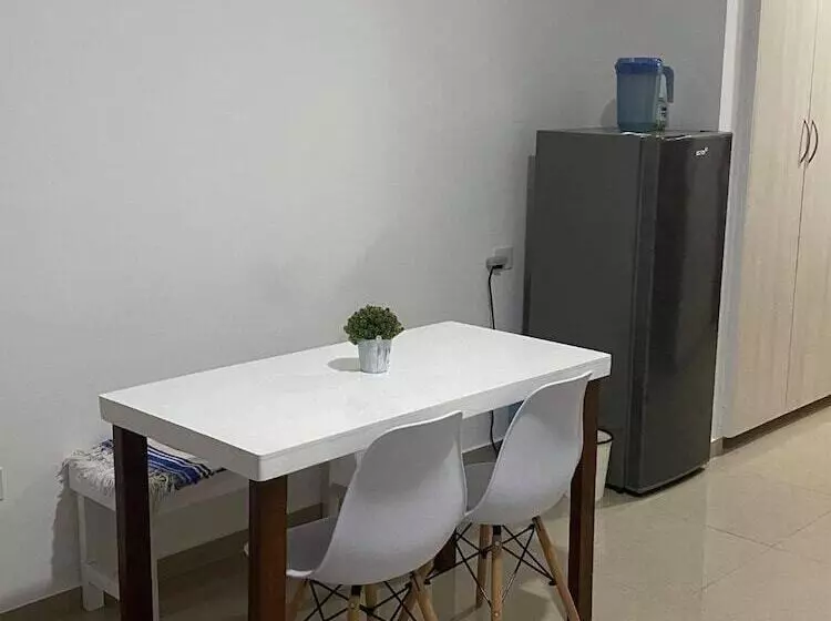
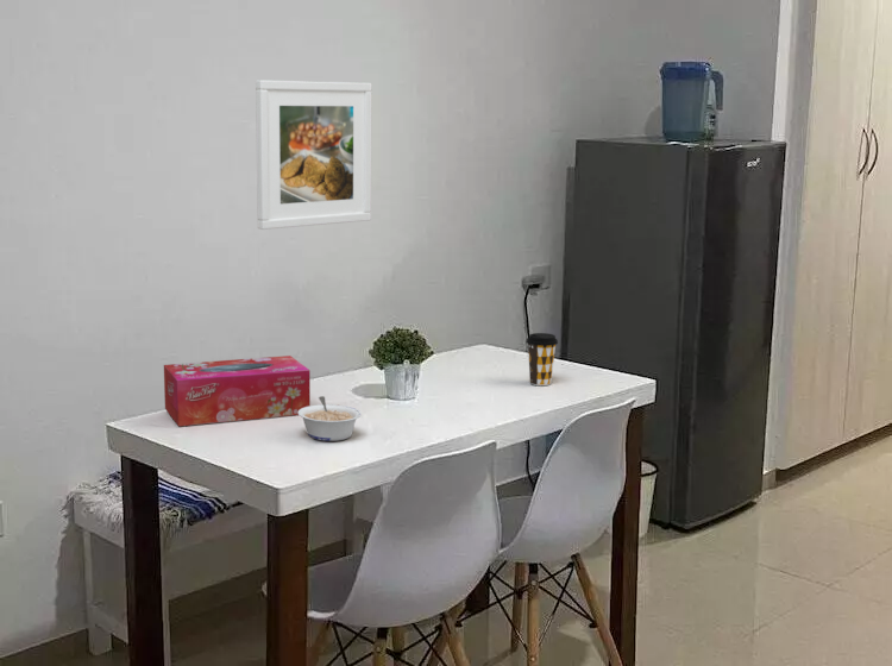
+ coffee cup [526,332,559,387]
+ legume [297,395,363,442]
+ tissue box [163,354,312,427]
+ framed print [255,78,373,231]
